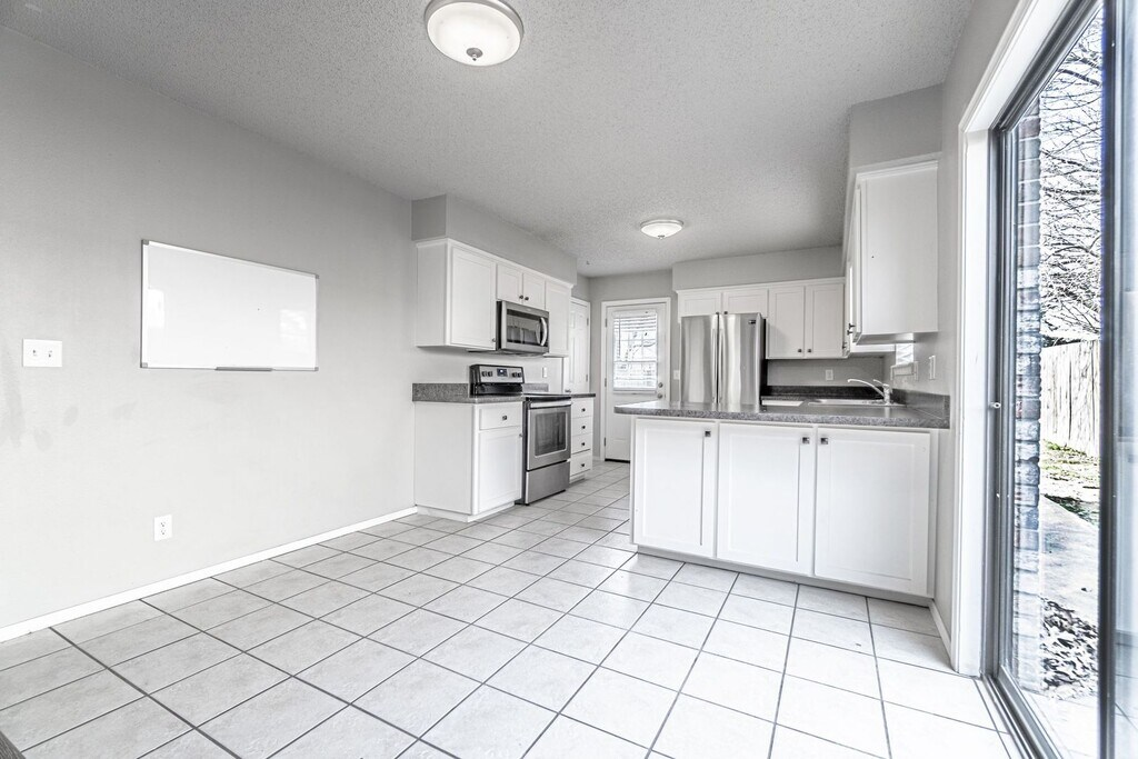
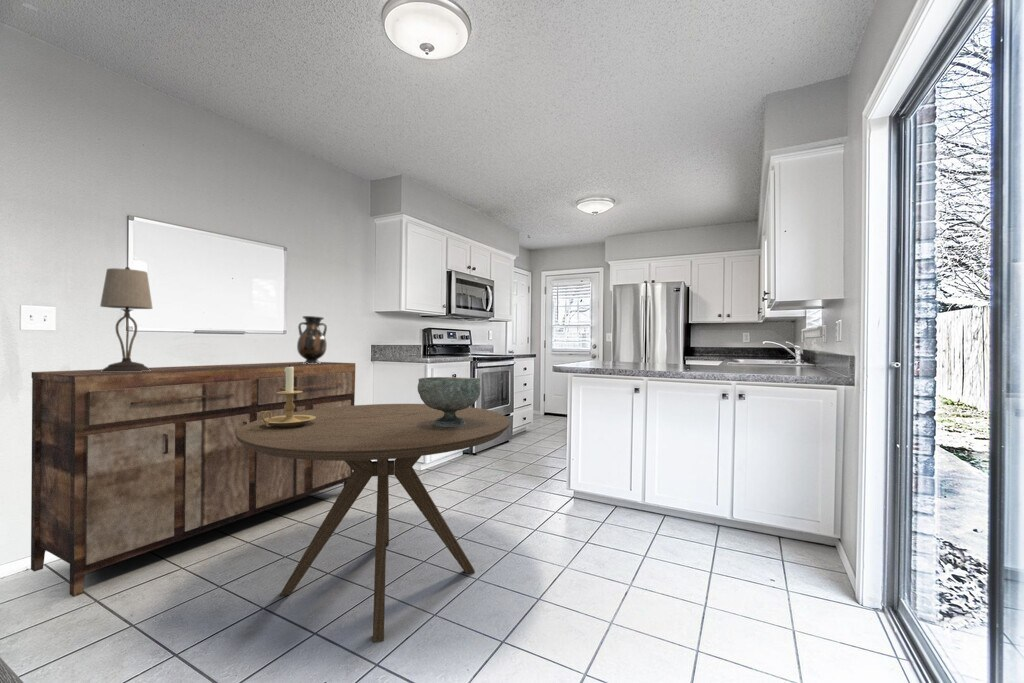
+ table lamp [99,266,154,372]
+ decorative bowl [417,376,482,427]
+ vase [296,315,328,364]
+ sideboard [30,361,356,598]
+ dining table [236,403,511,643]
+ candle holder [261,364,316,427]
